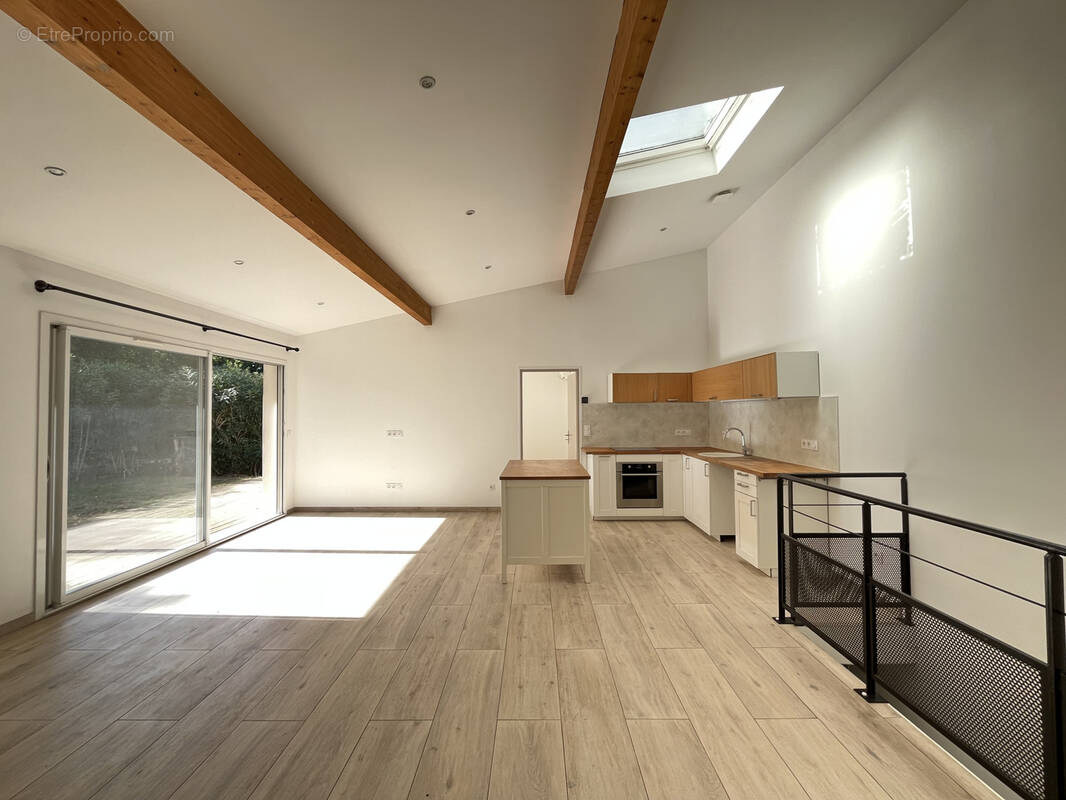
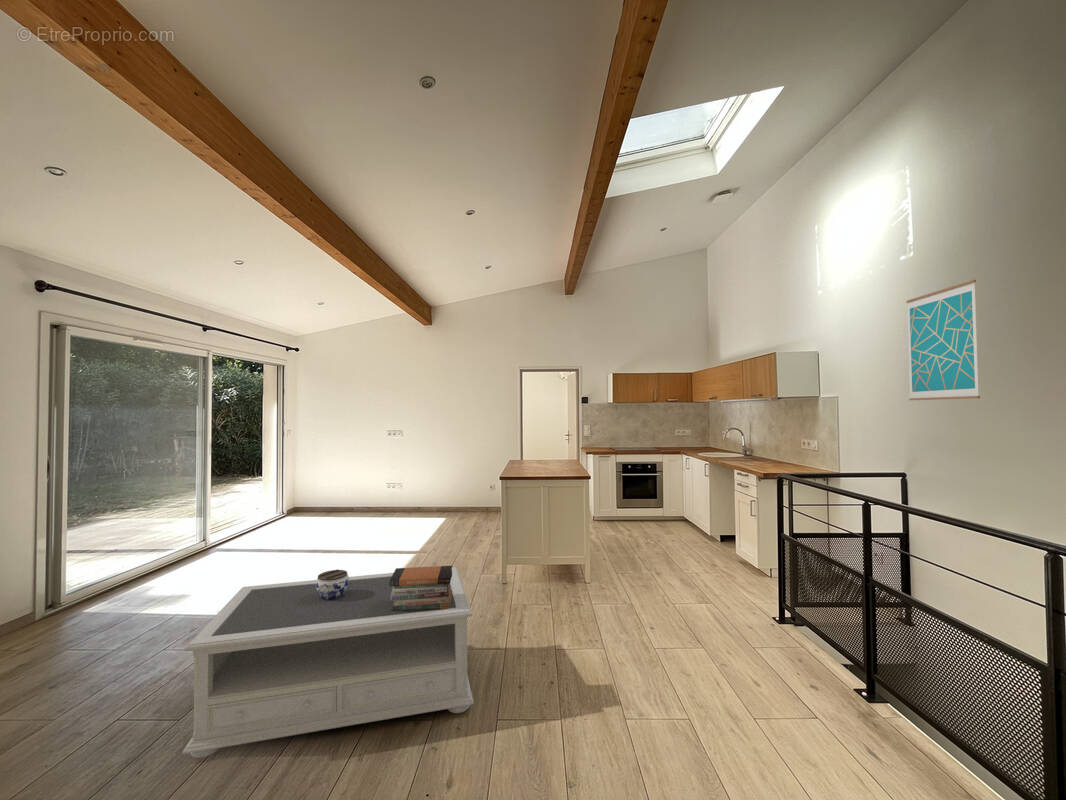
+ book stack [390,565,453,611]
+ wall art [905,279,981,401]
+ jar [316,569,350,600]
+ coffee table [181,566,475,759]
